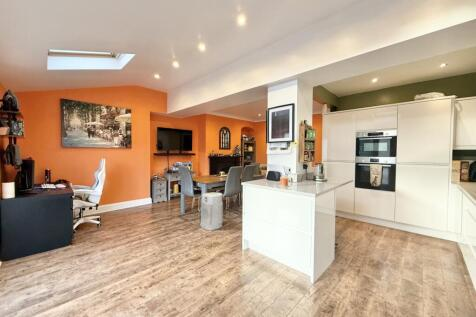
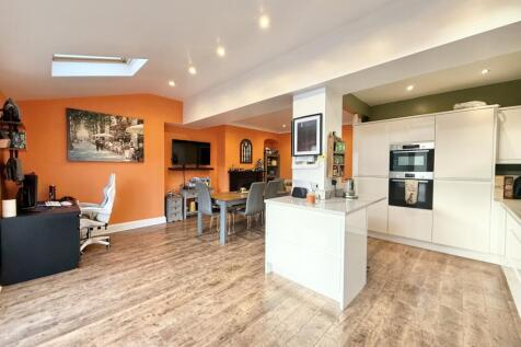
- air purifier [199,192,224,232]
